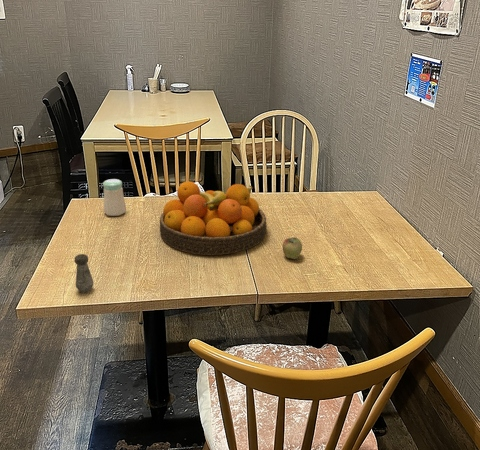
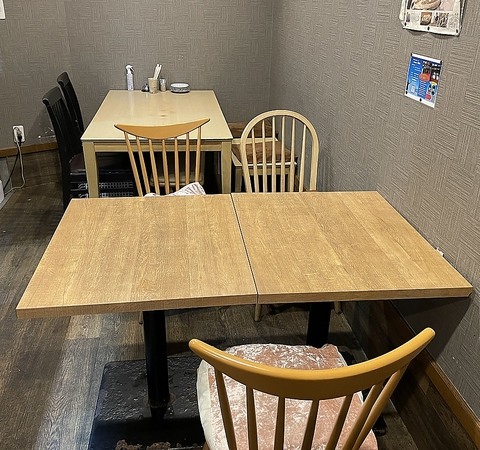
- salt shaker [73,253,94,294]
- apple [281,236,303,260]
- fruit bowl [159,180,268,256]
- salt shaker [102,178,127,217]
